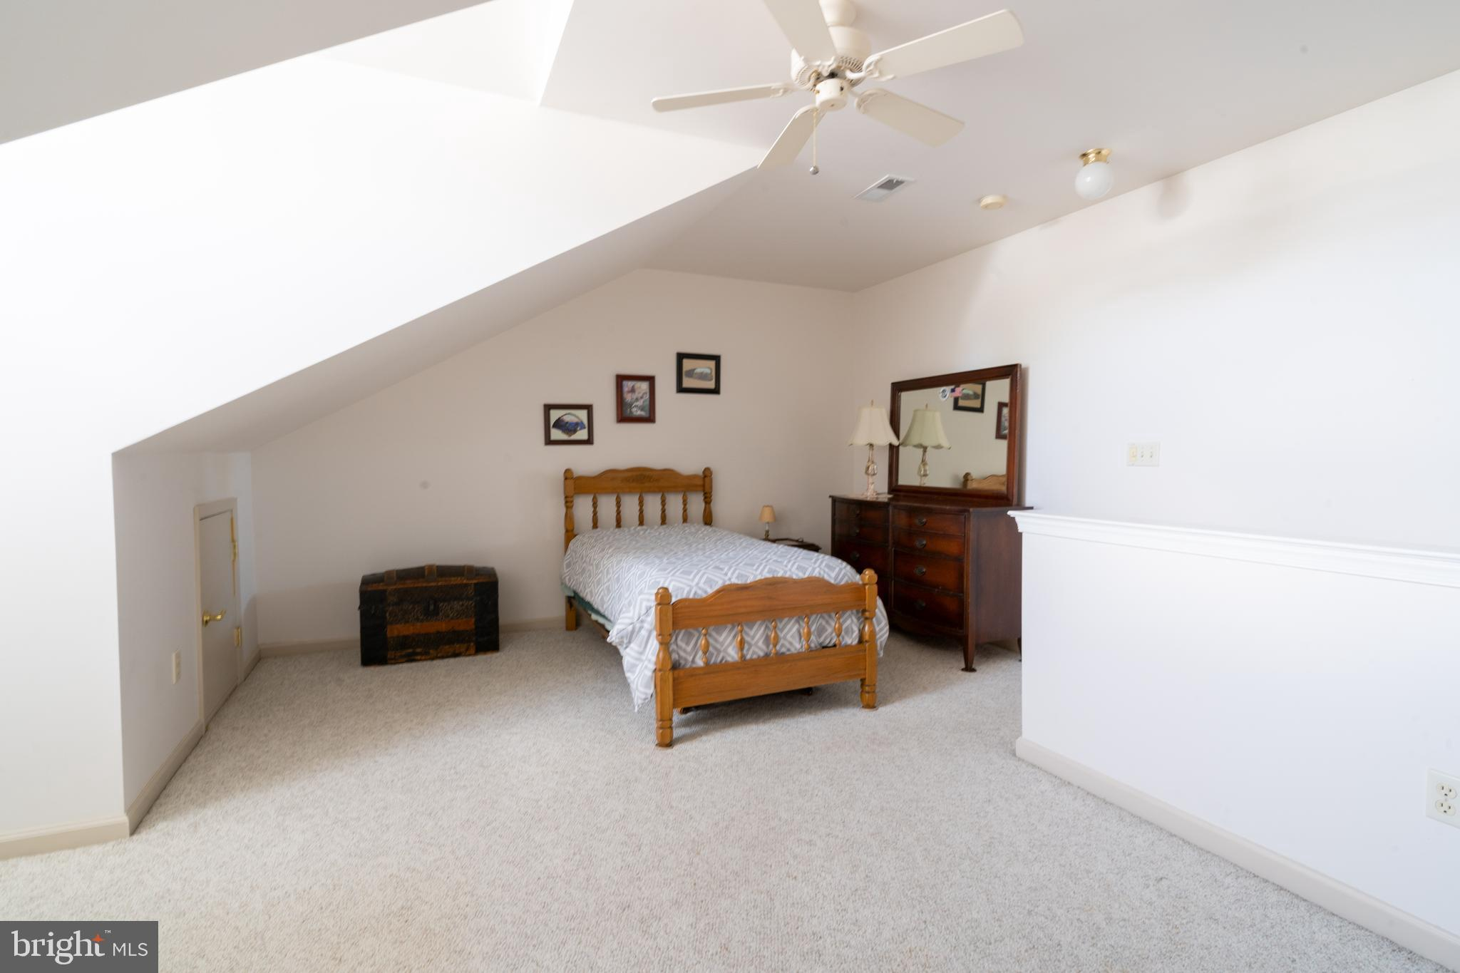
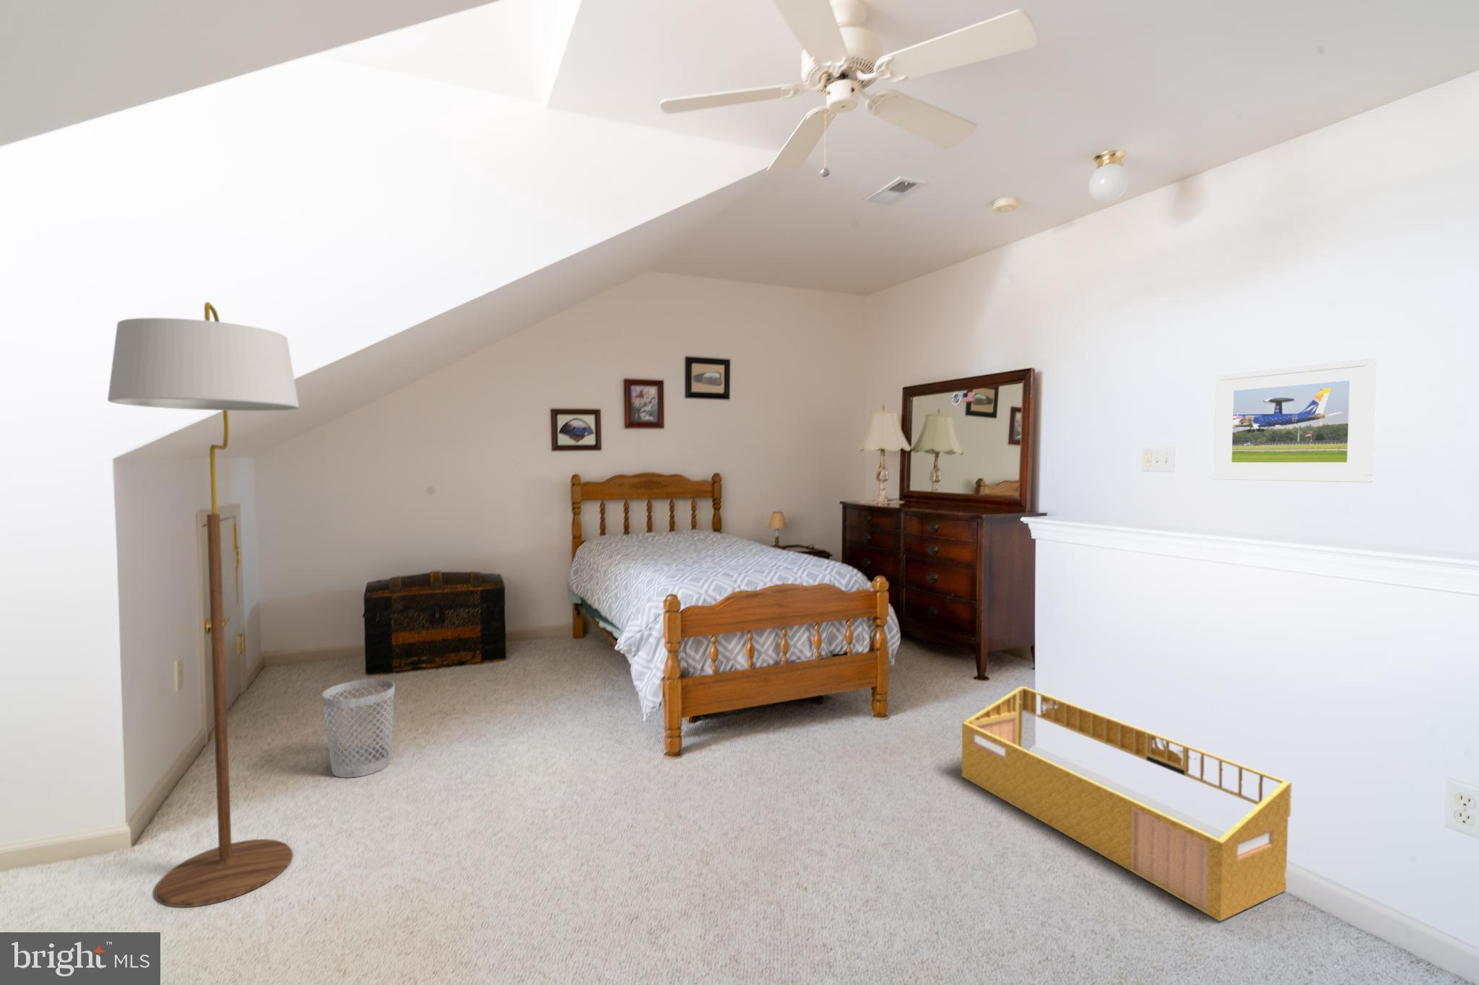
+ wastebasket [321,678,396,778]
+ floor lamp [107,301,300,908]
+ basket [961,686,1292,922]
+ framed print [1212,357,1378,483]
